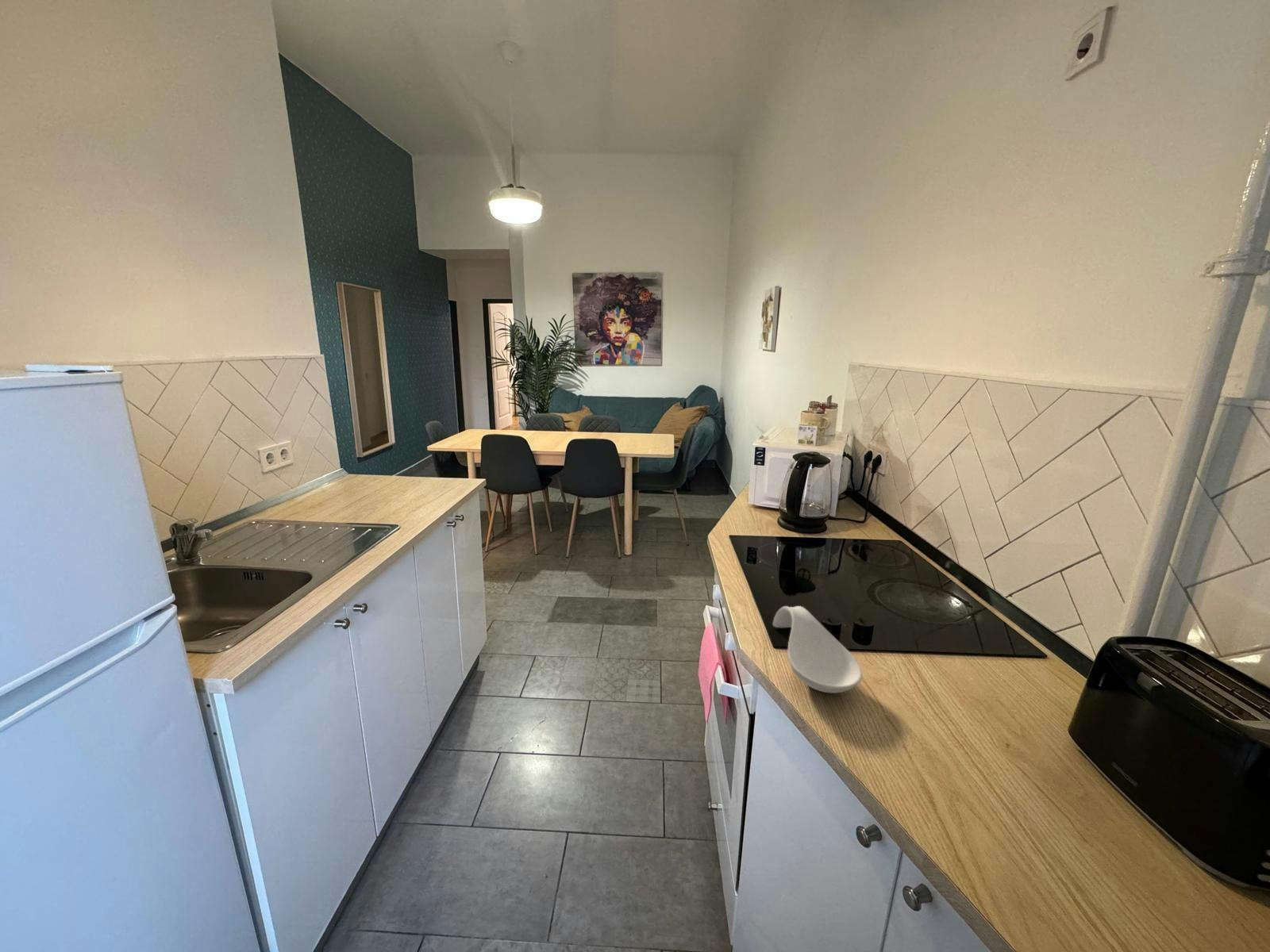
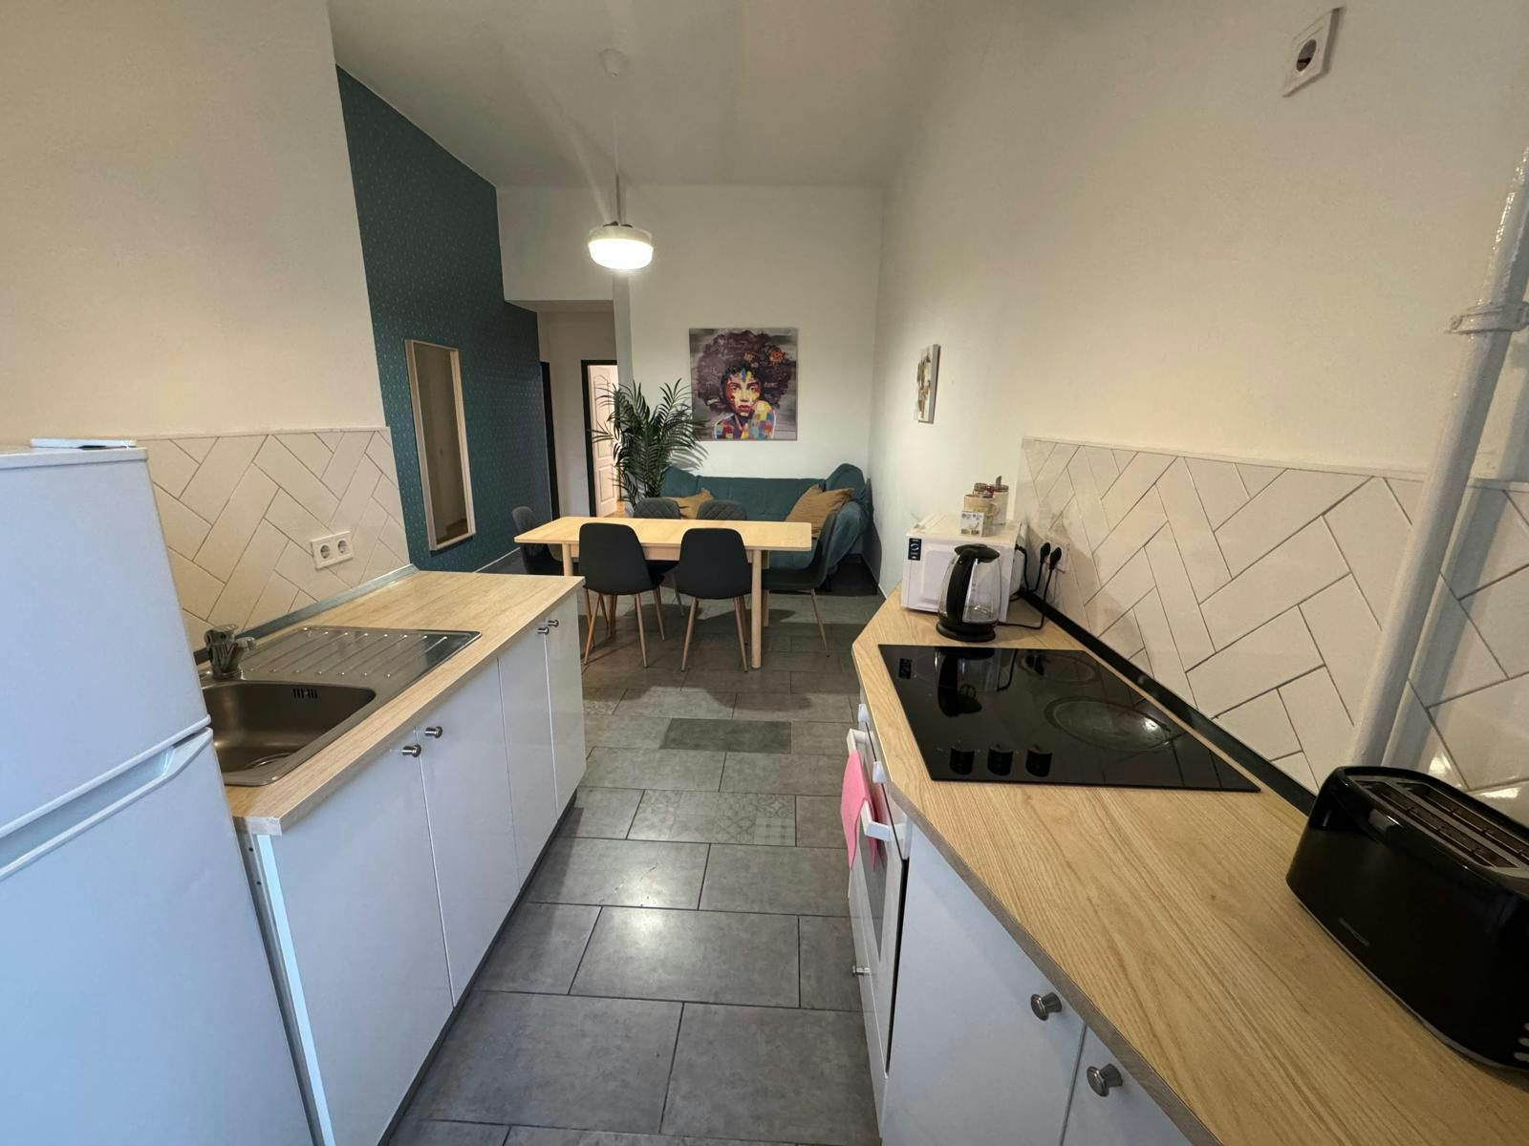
- spoon rest [772,605,863,694]
